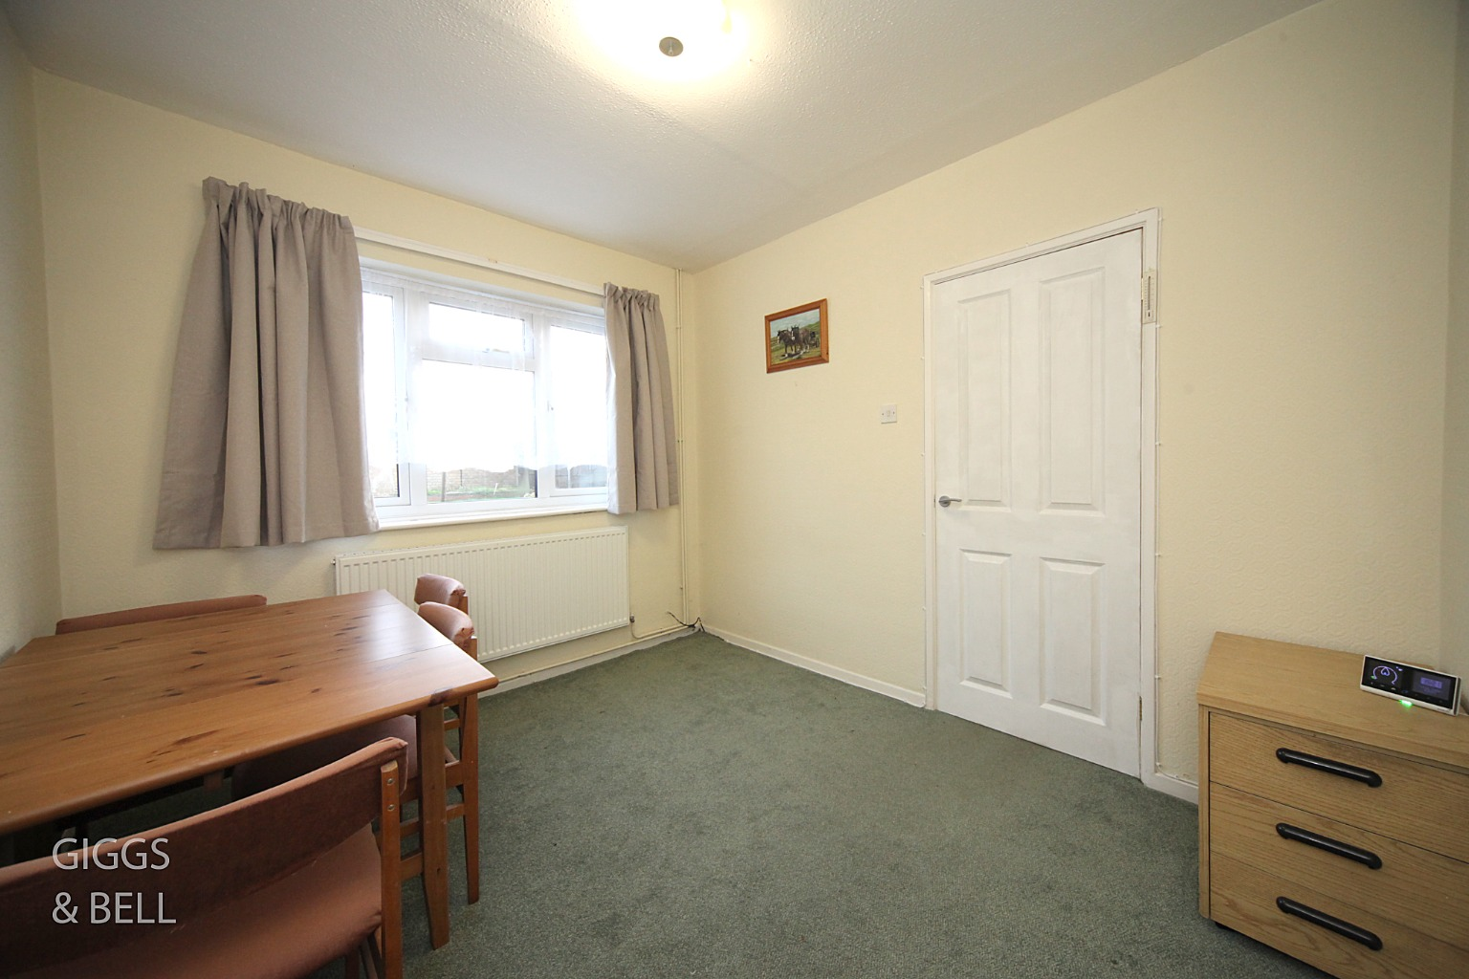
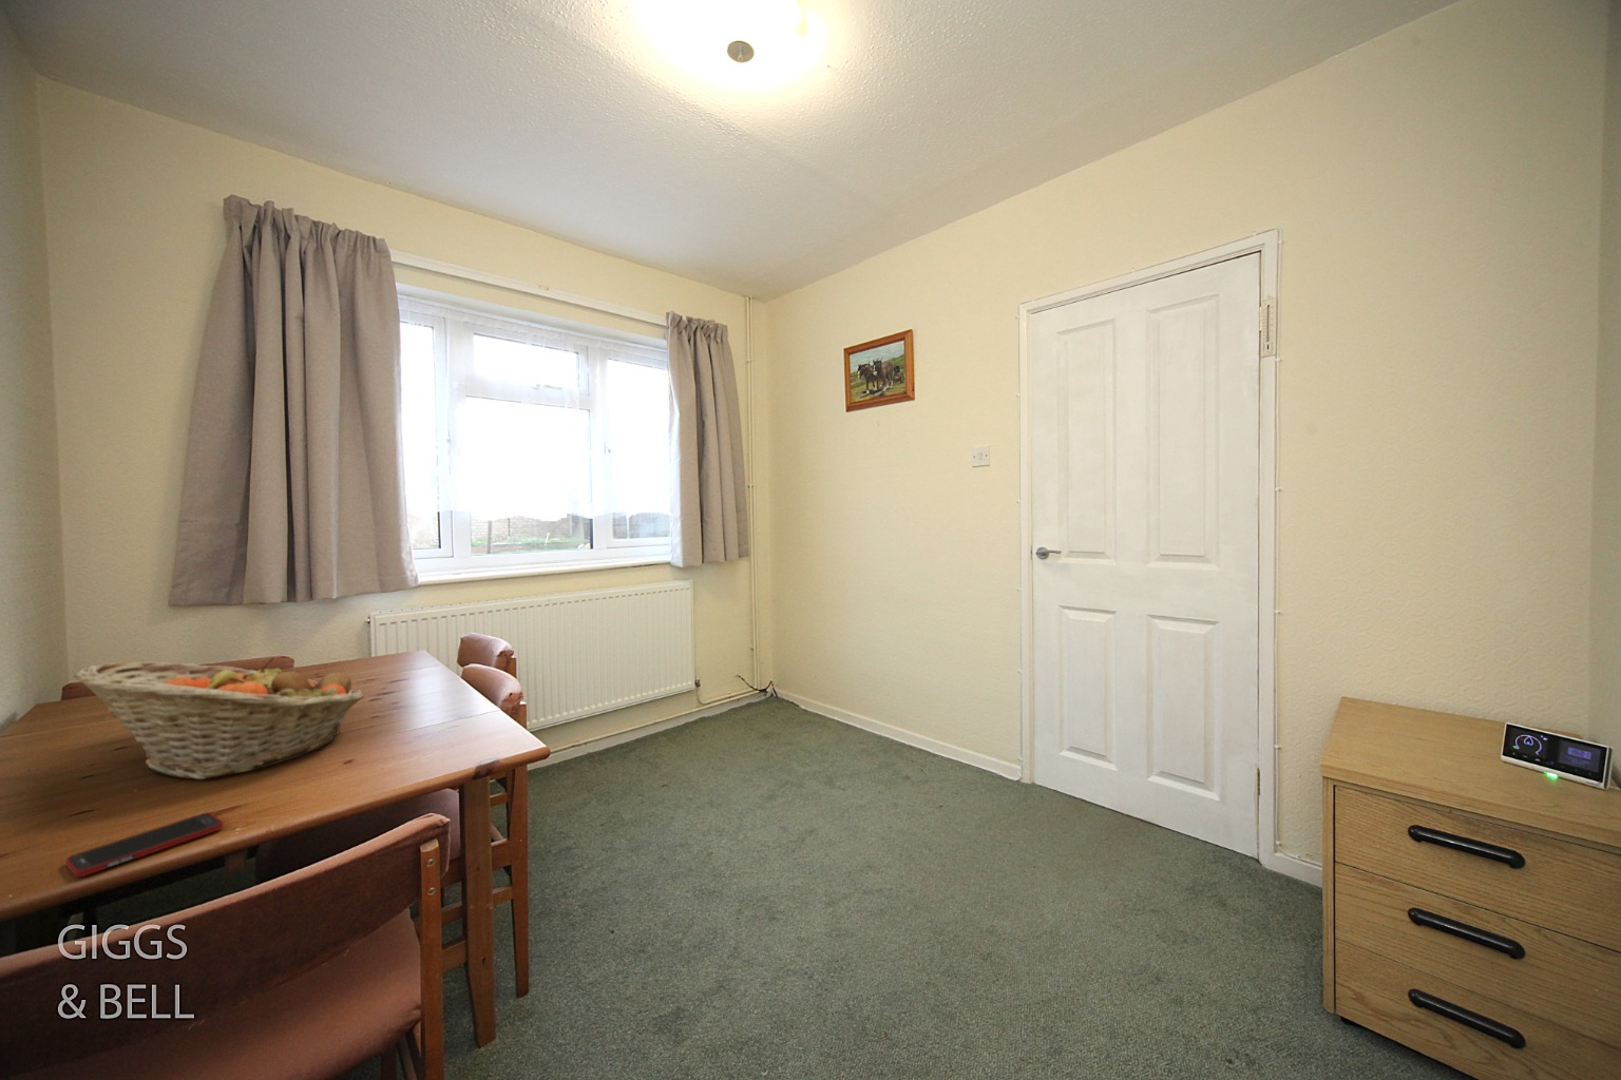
+ cell phone [64,812,224,878]
+ fruit basket [71,656,365,781]
